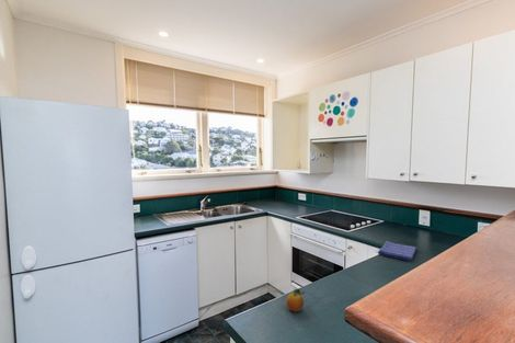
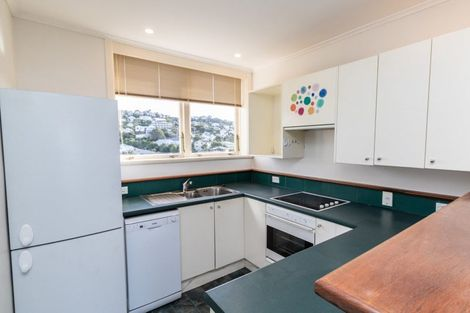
- dish towel [377,240,417,262]
- fruit [285,287,306,313]
